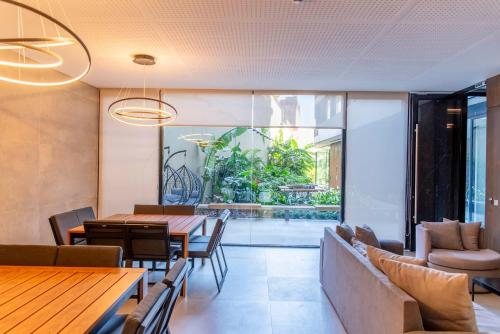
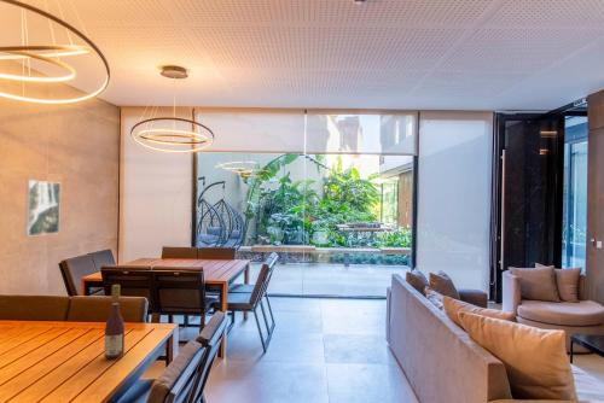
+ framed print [24,179,62,238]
+ wine bottle [103,284,126,358]
